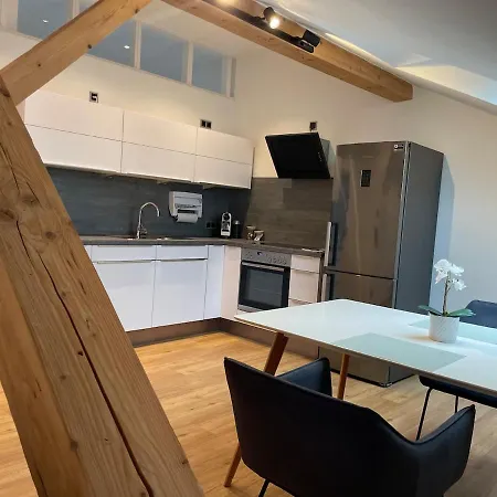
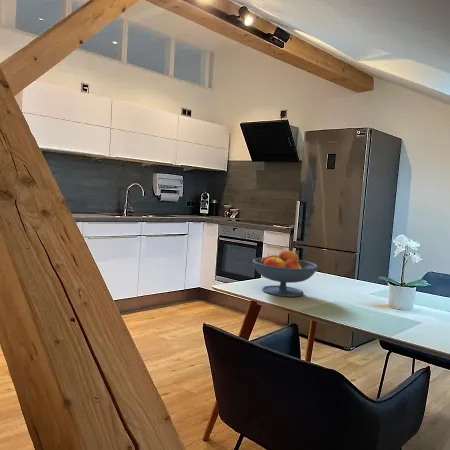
+ fruit bowl [252,249,319,298]
